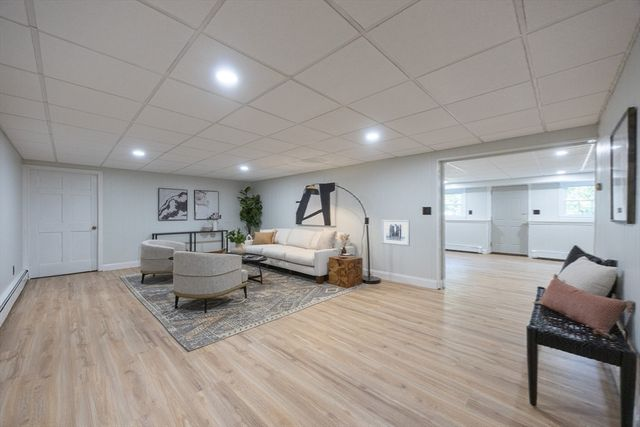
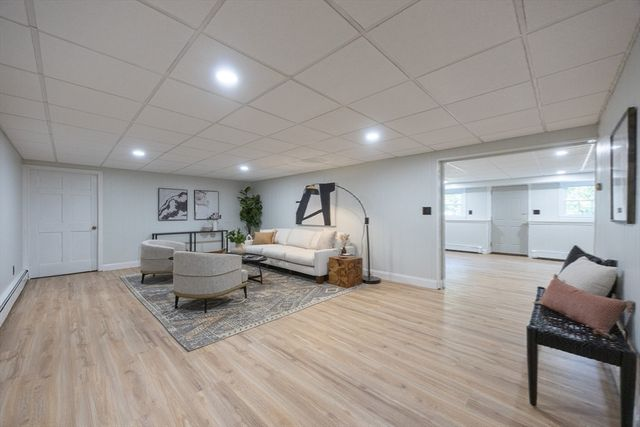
- wall art [381,219,411,247]
